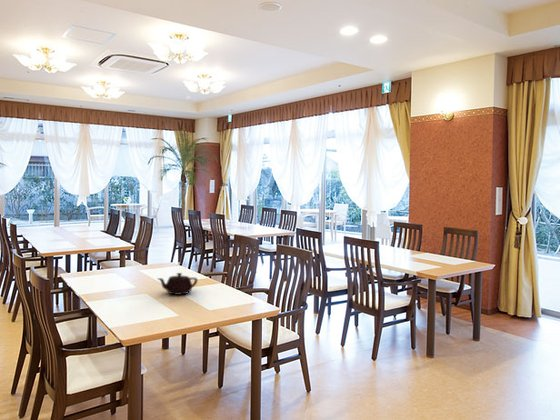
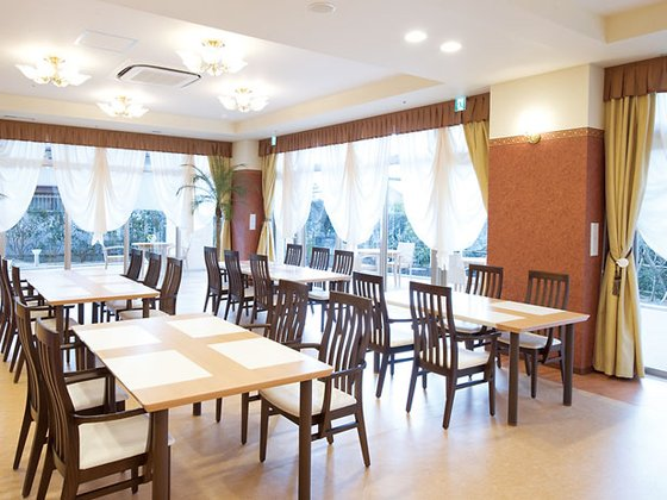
- teapot [157,272,198,296]
